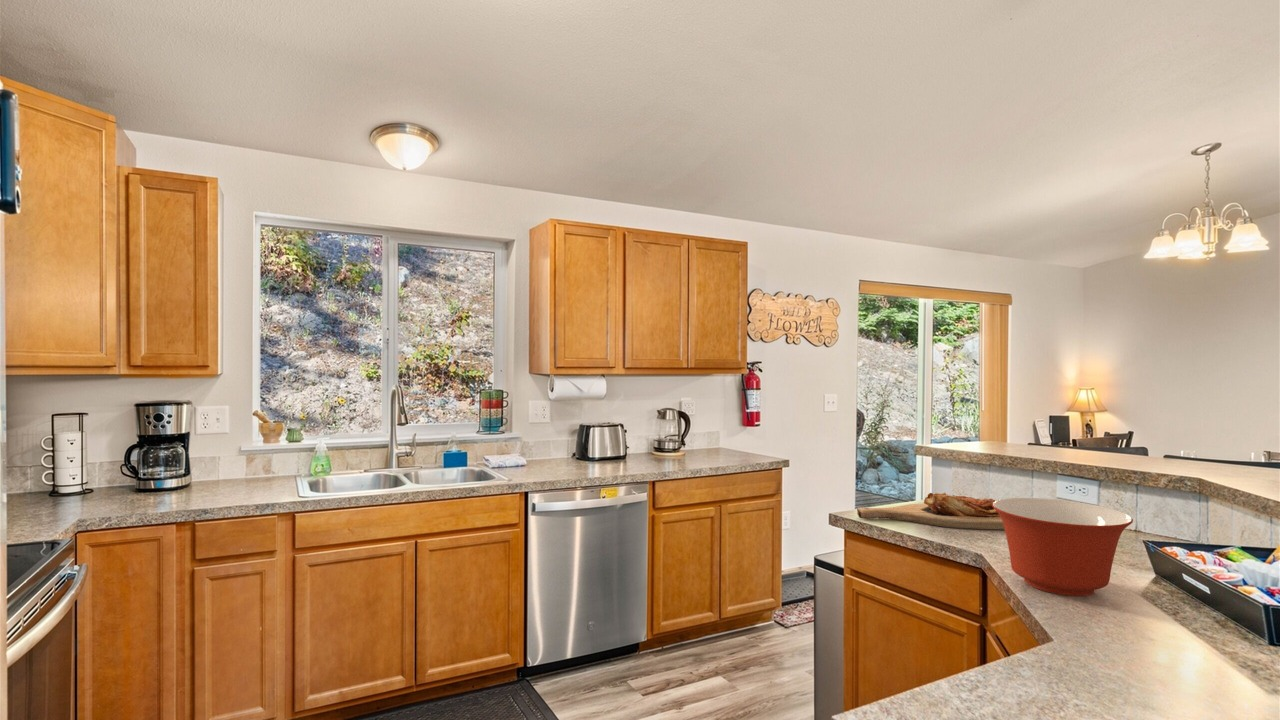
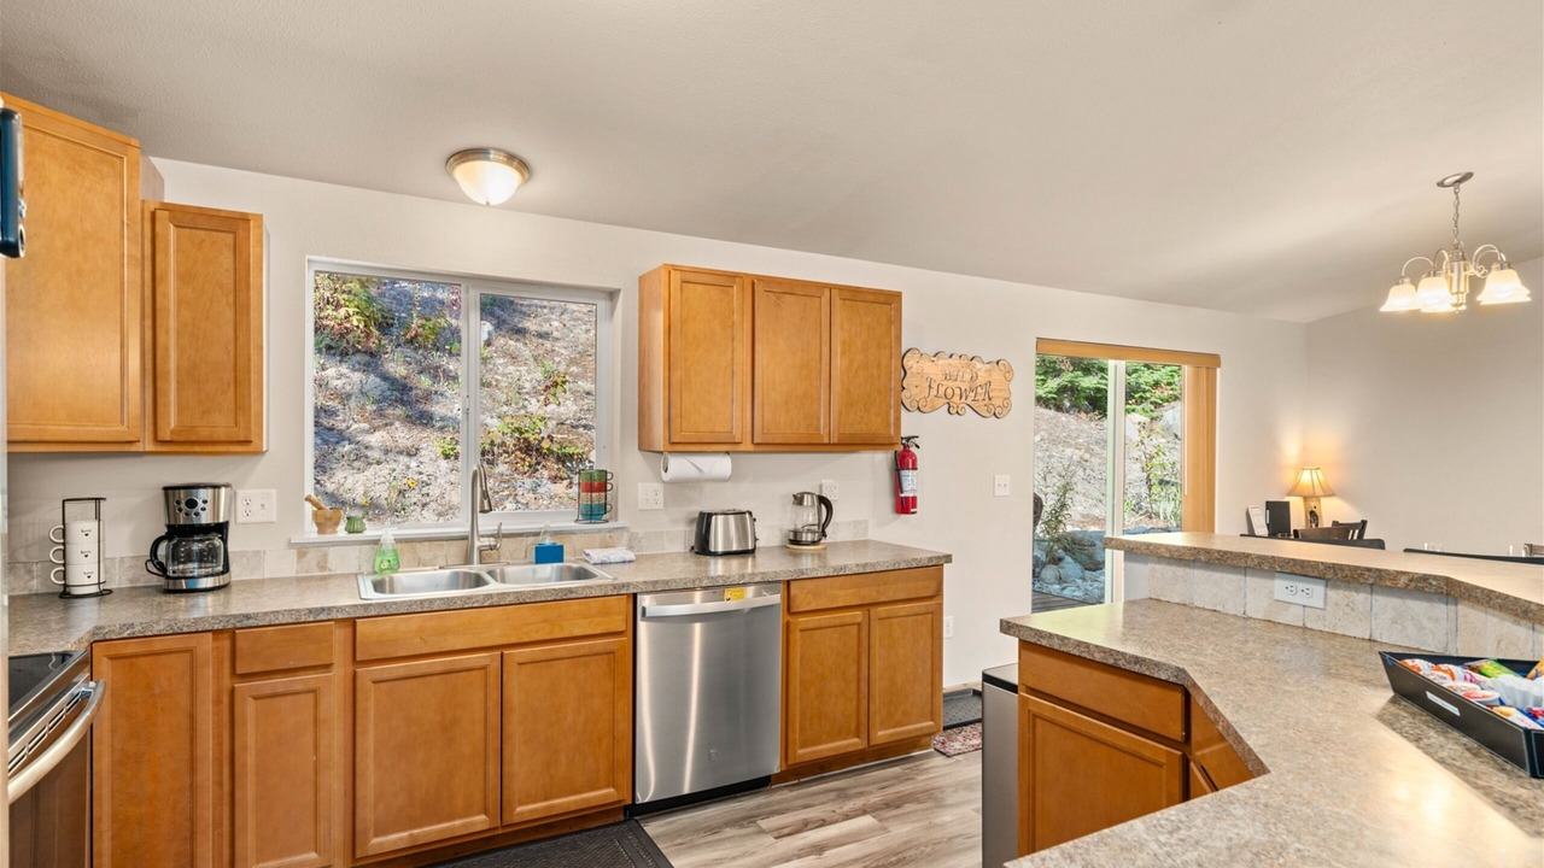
- cutting board [856,492,1005,531]
- mixing bowl [992,497,1134,597]
